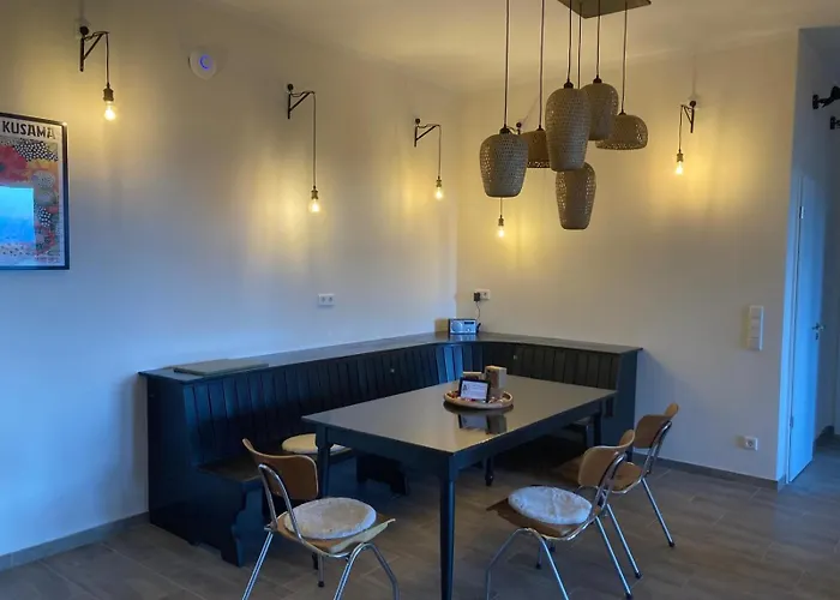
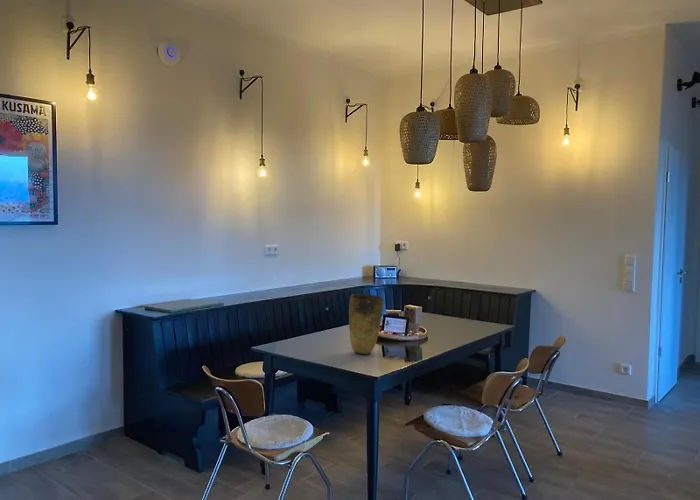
+ vase [348,293,385,355]
